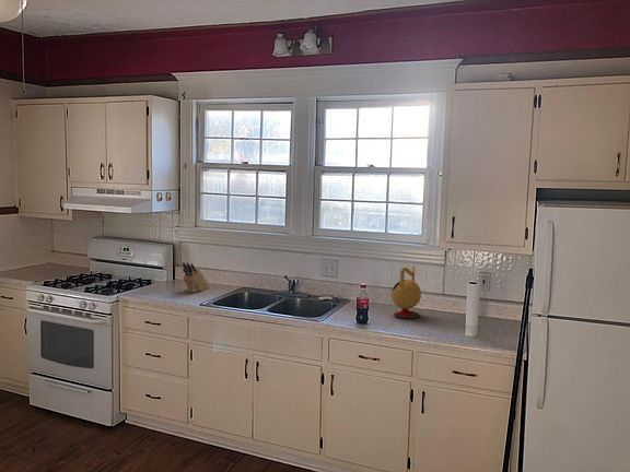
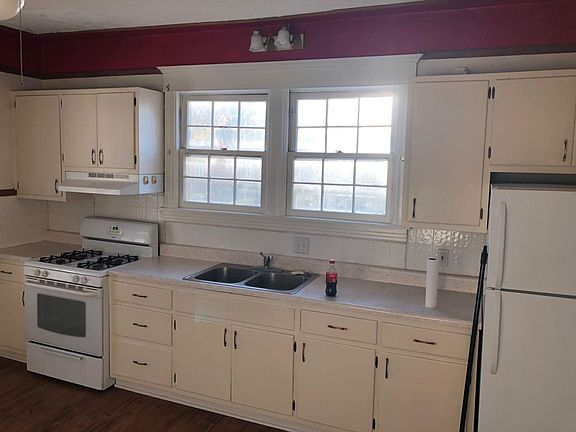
- knife block [182,261,211,294]
- kettle [389,264,422,320]
